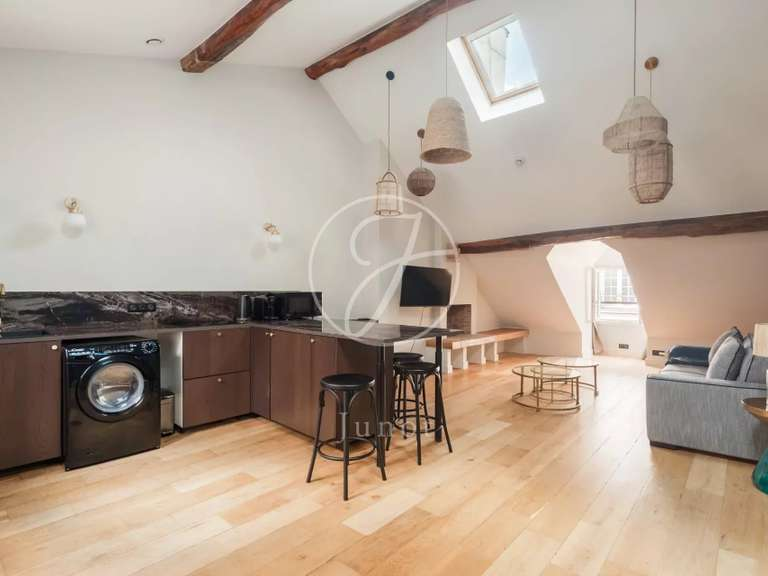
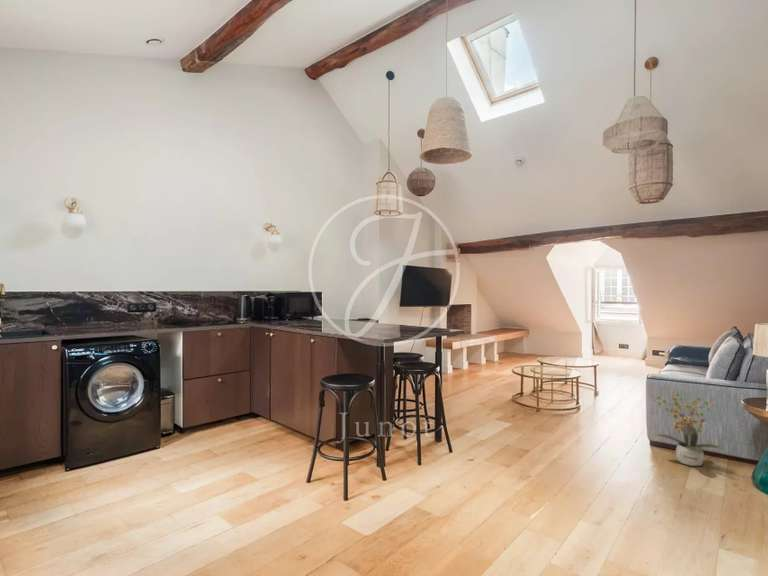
+ potted plant [650,391,723,467]
